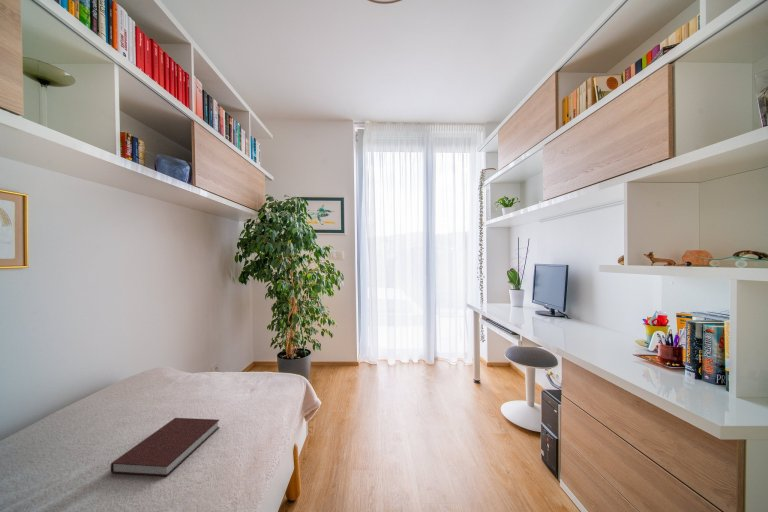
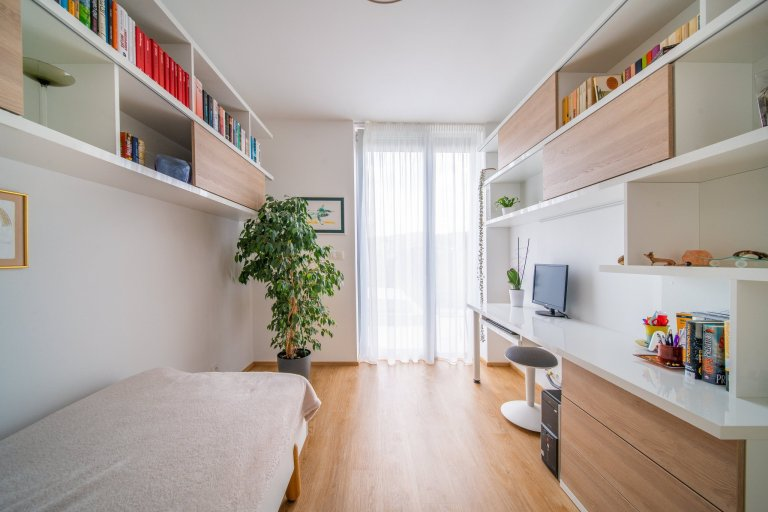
- notebook [110,417,220,477]
